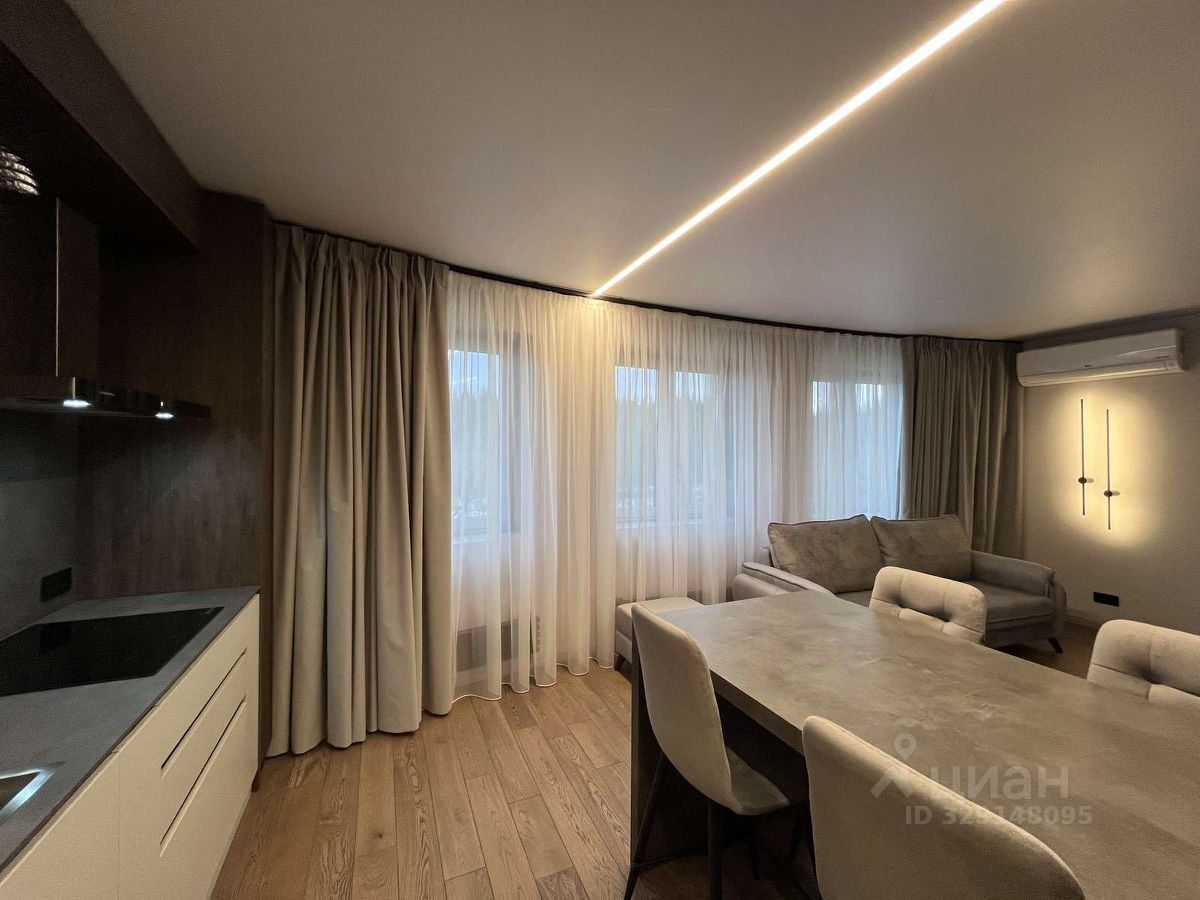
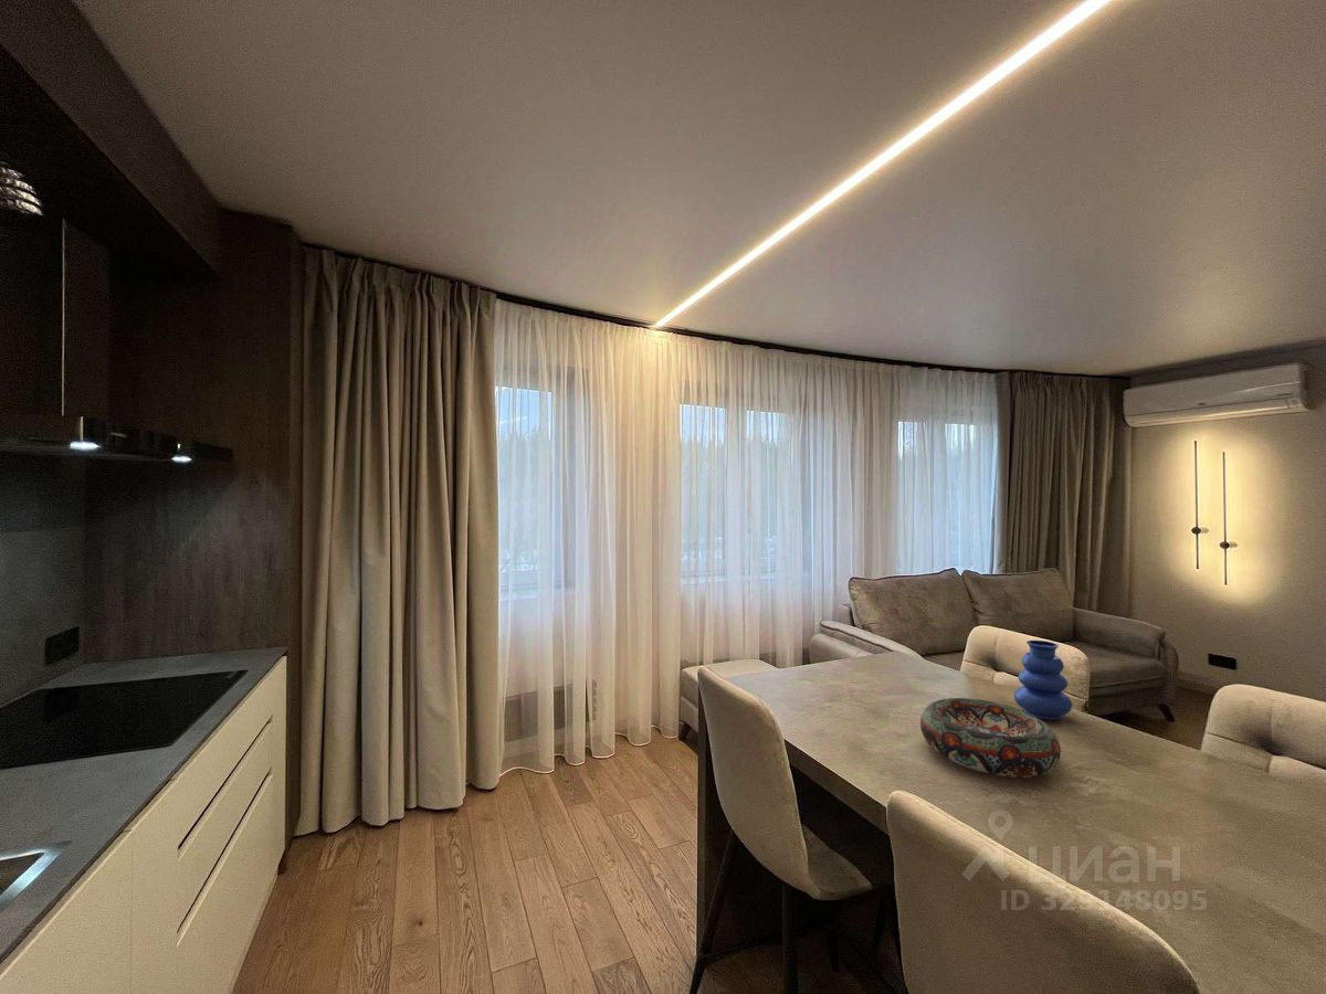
+ vase [1013,639,1073,721]
+ decorative bowl [919,697,1062,779]
